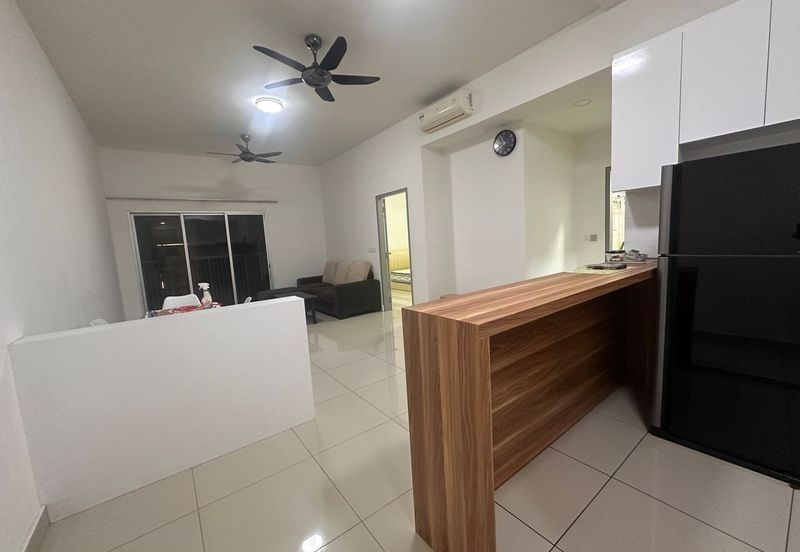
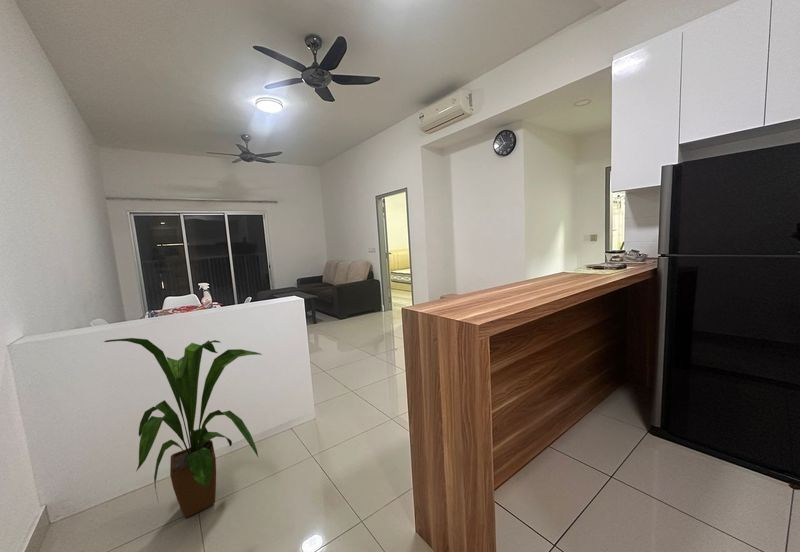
+ house plant [103,337,263,519]
